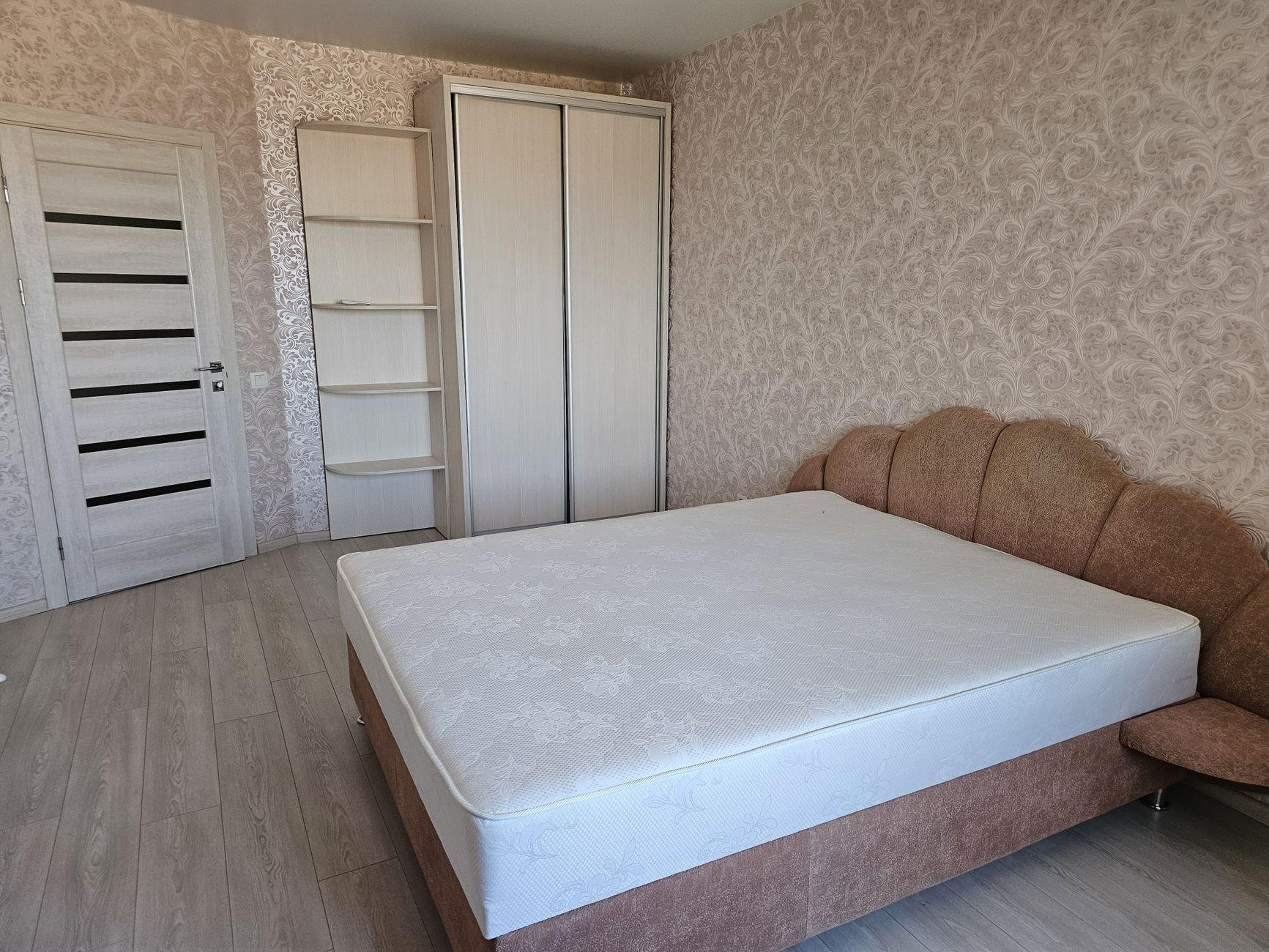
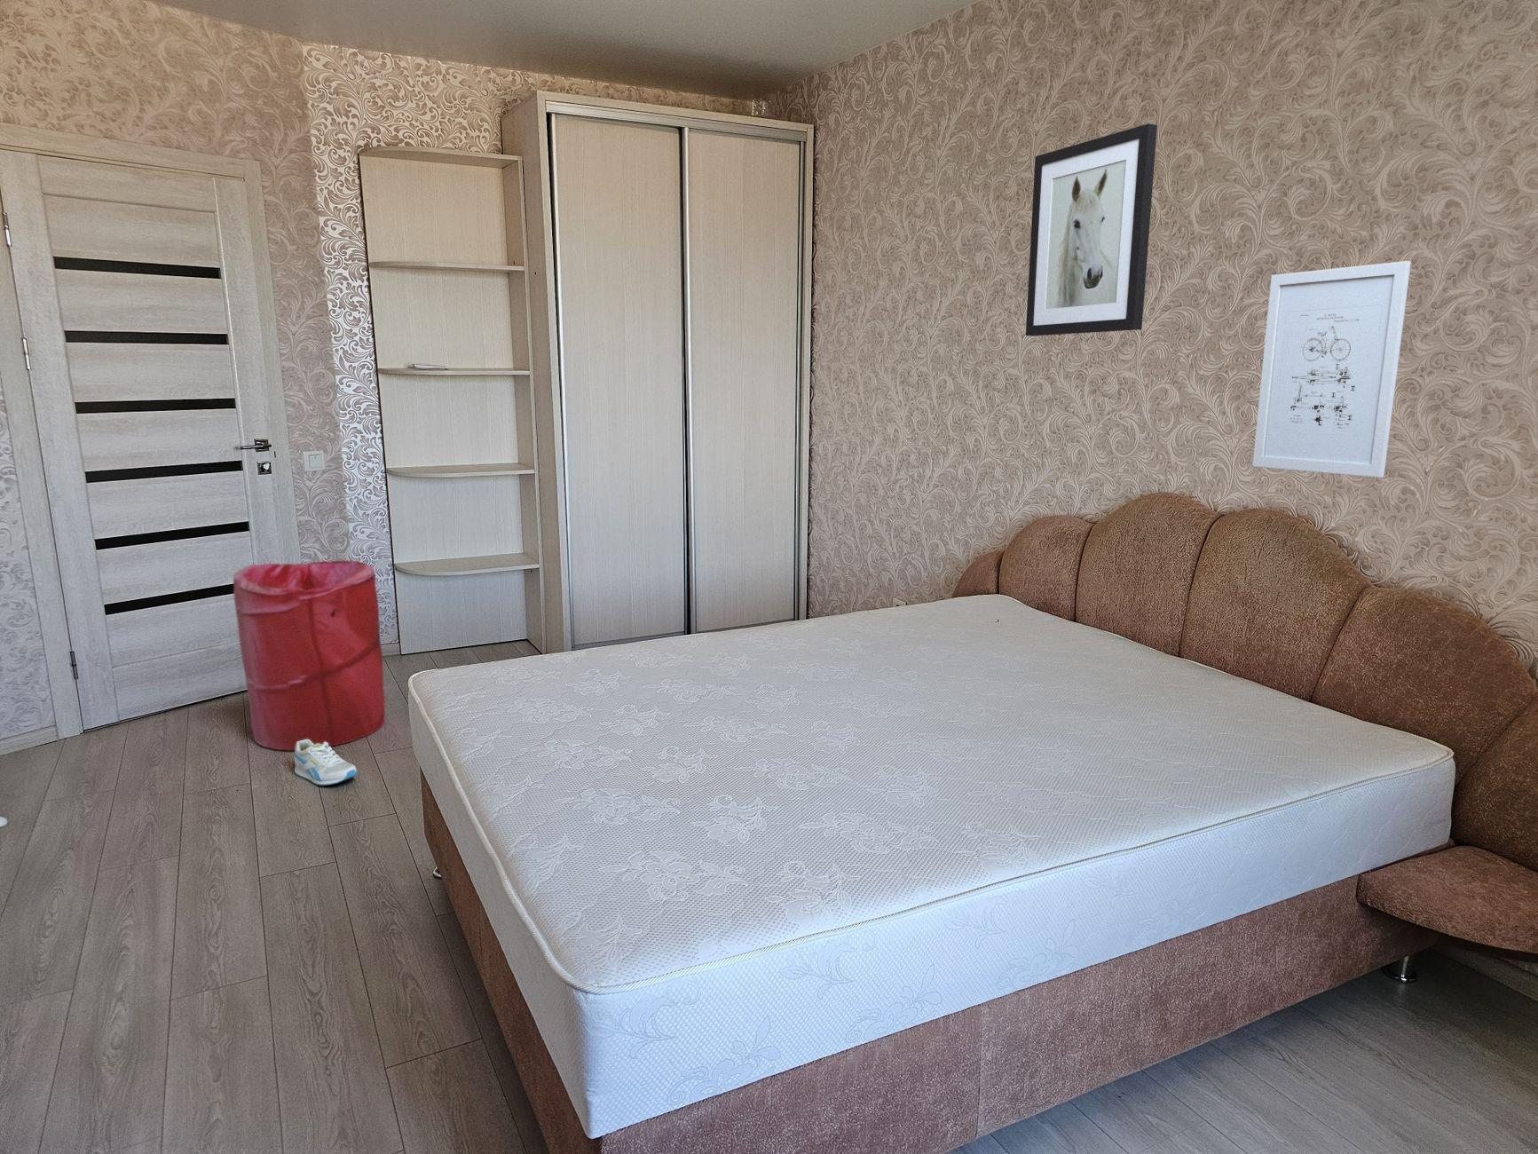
+ sneaker [293,739,358,787]
+ laundry hamper [233,560,387,752]
+ wall art [1025,124,1159,337]
+ wall art [1251,261,1412,479]
